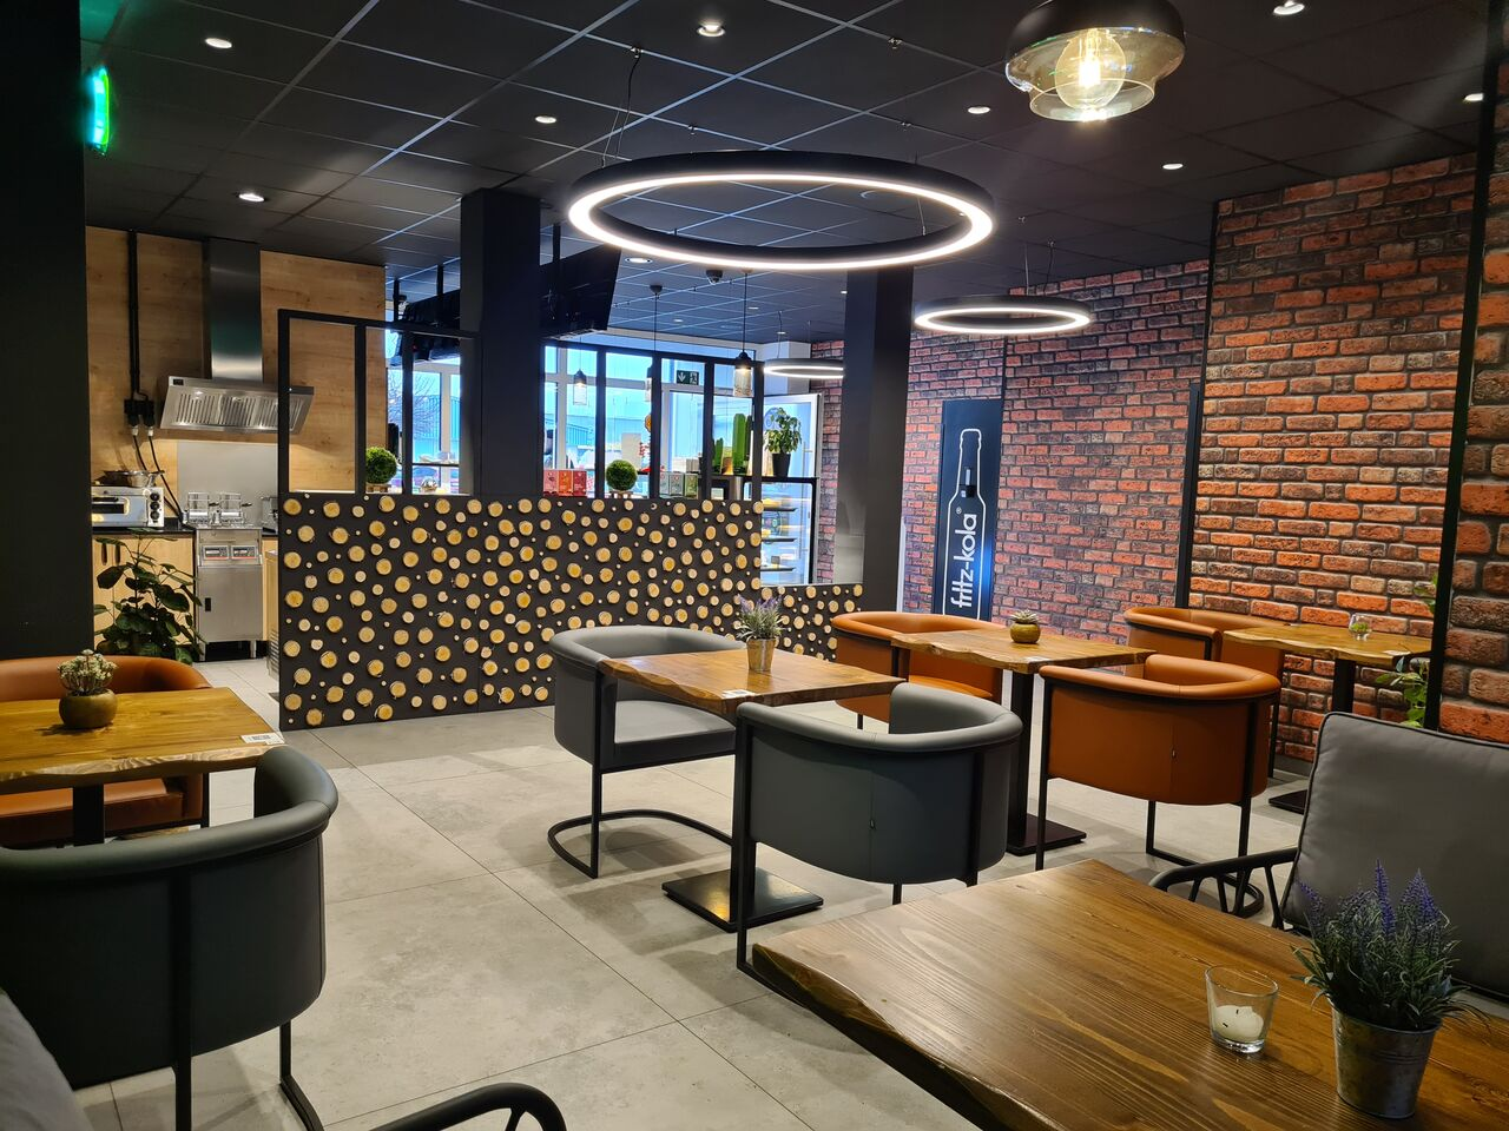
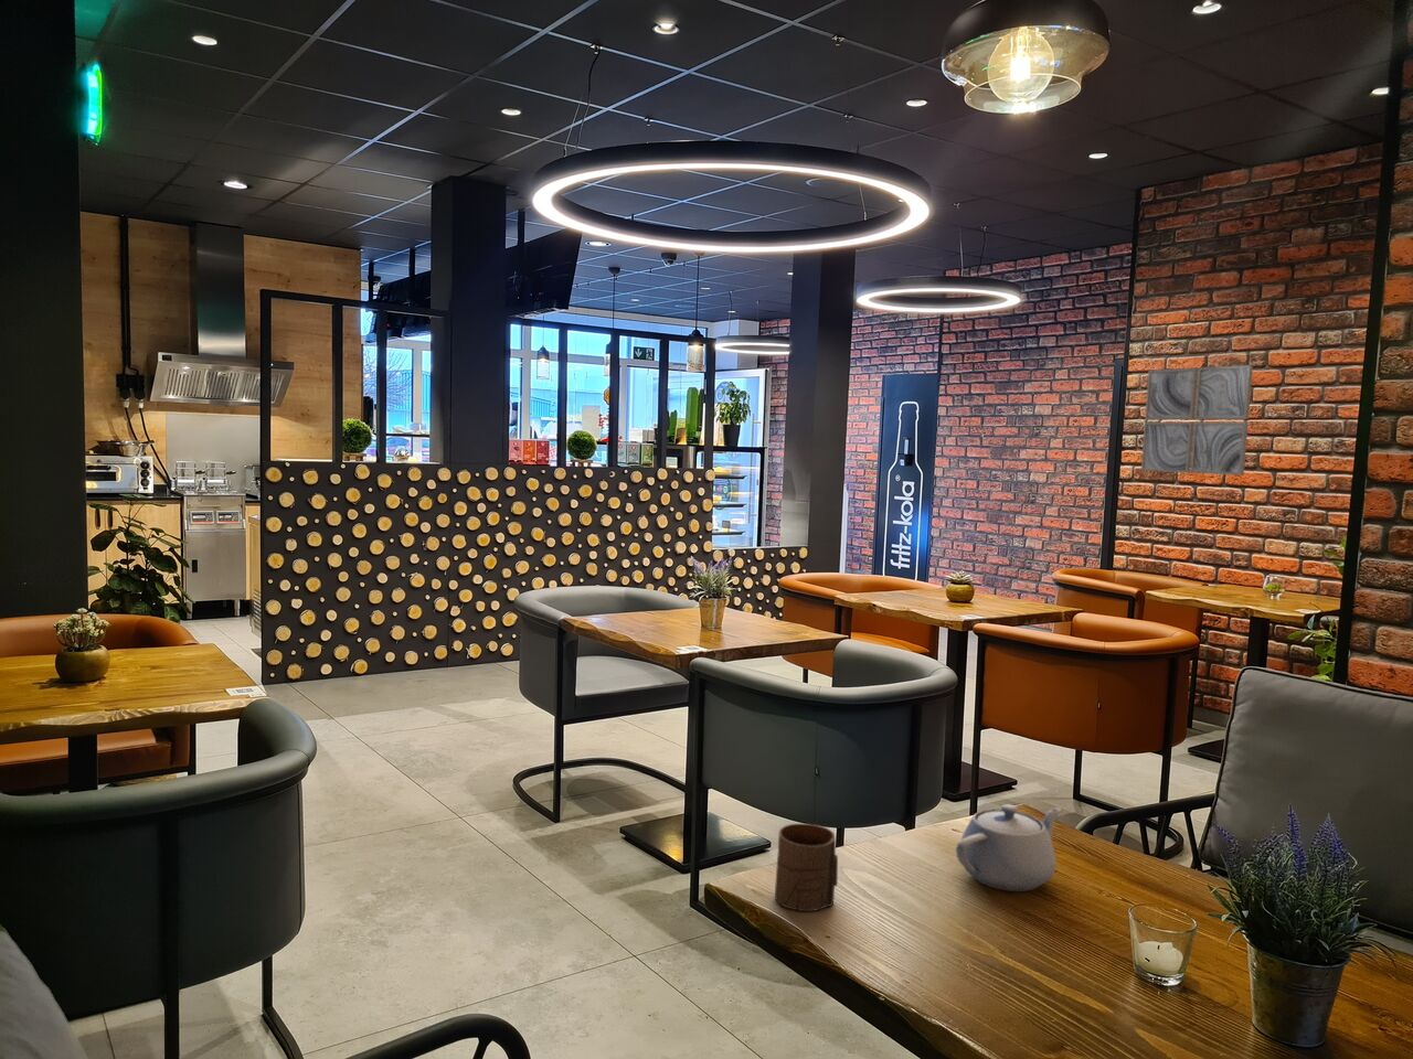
+ cup [774,823,839,912]
+ teapot [955,803,1061,892]
+ wall art [1140,364,1254,476]
